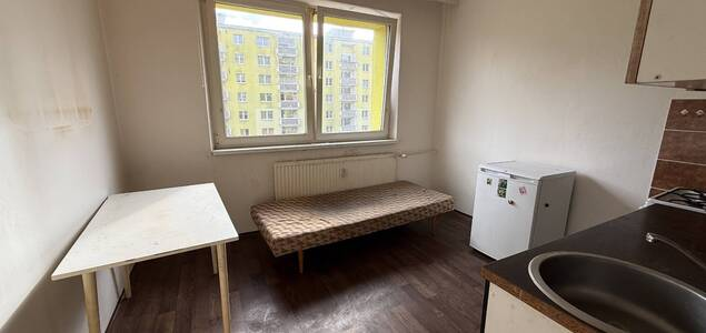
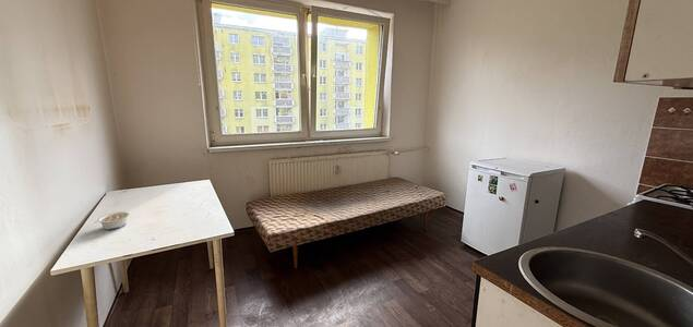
+ legume [94,210,131,231]
